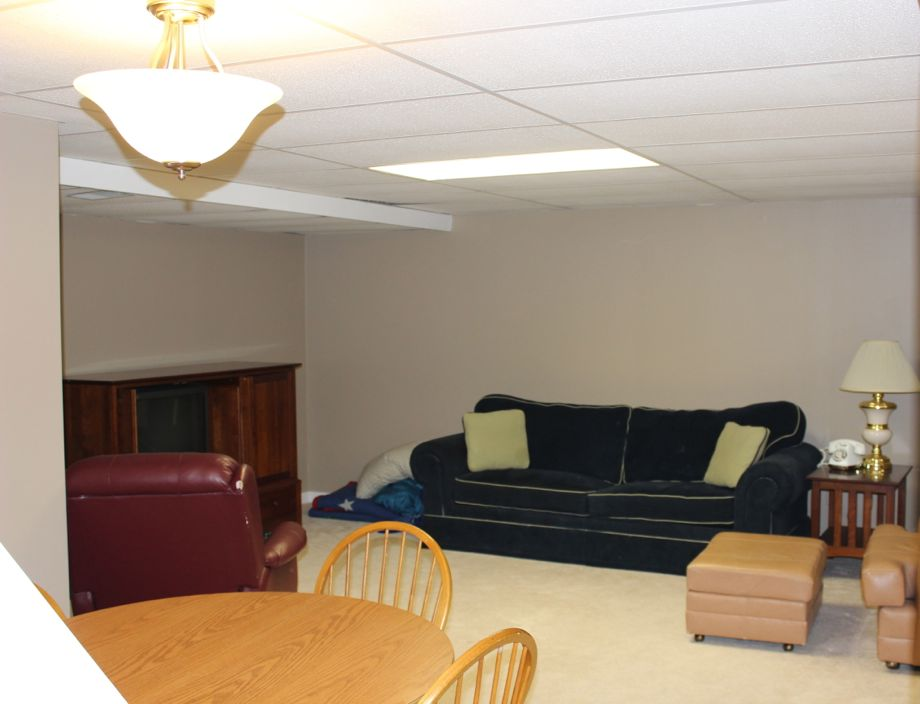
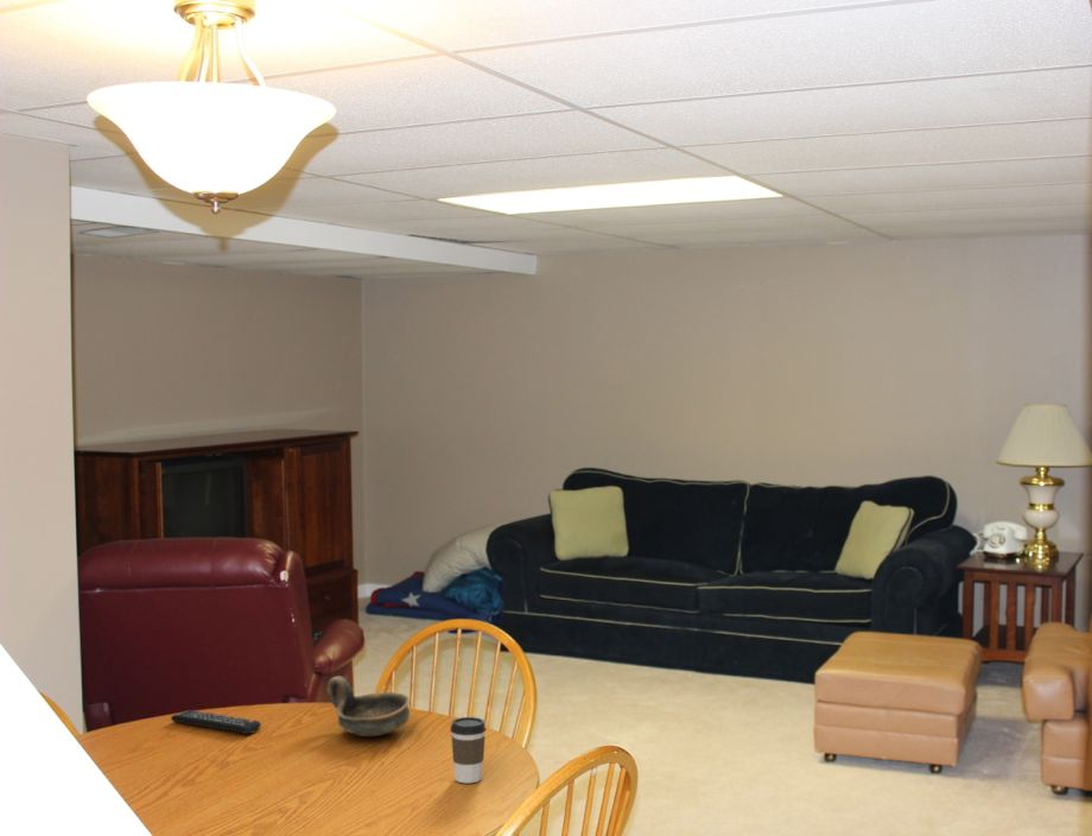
+ remote control [170,709,262,735]
+ coffee cup [450,716,487,784]
+ oil lamp [326,676,411,737]
